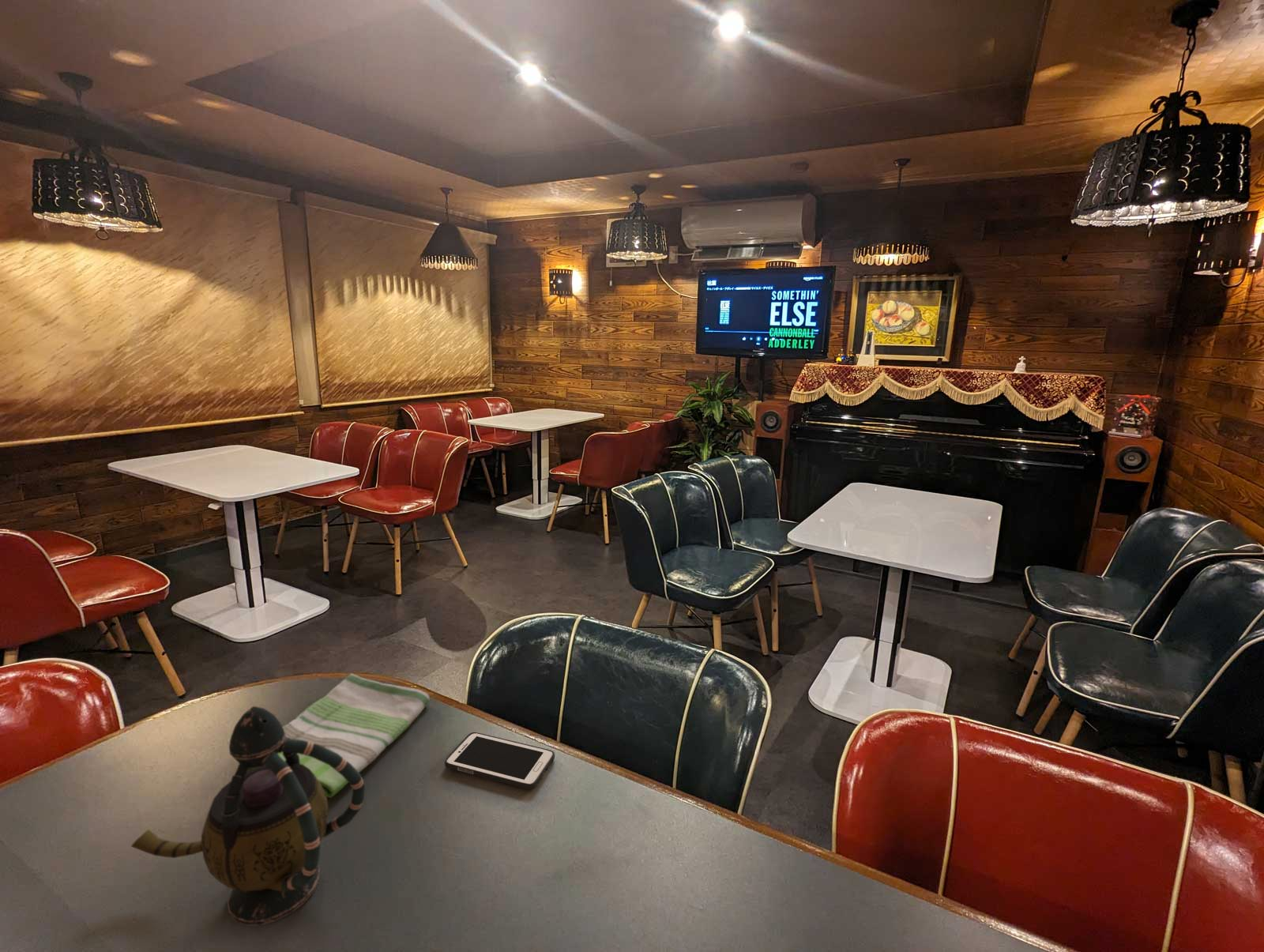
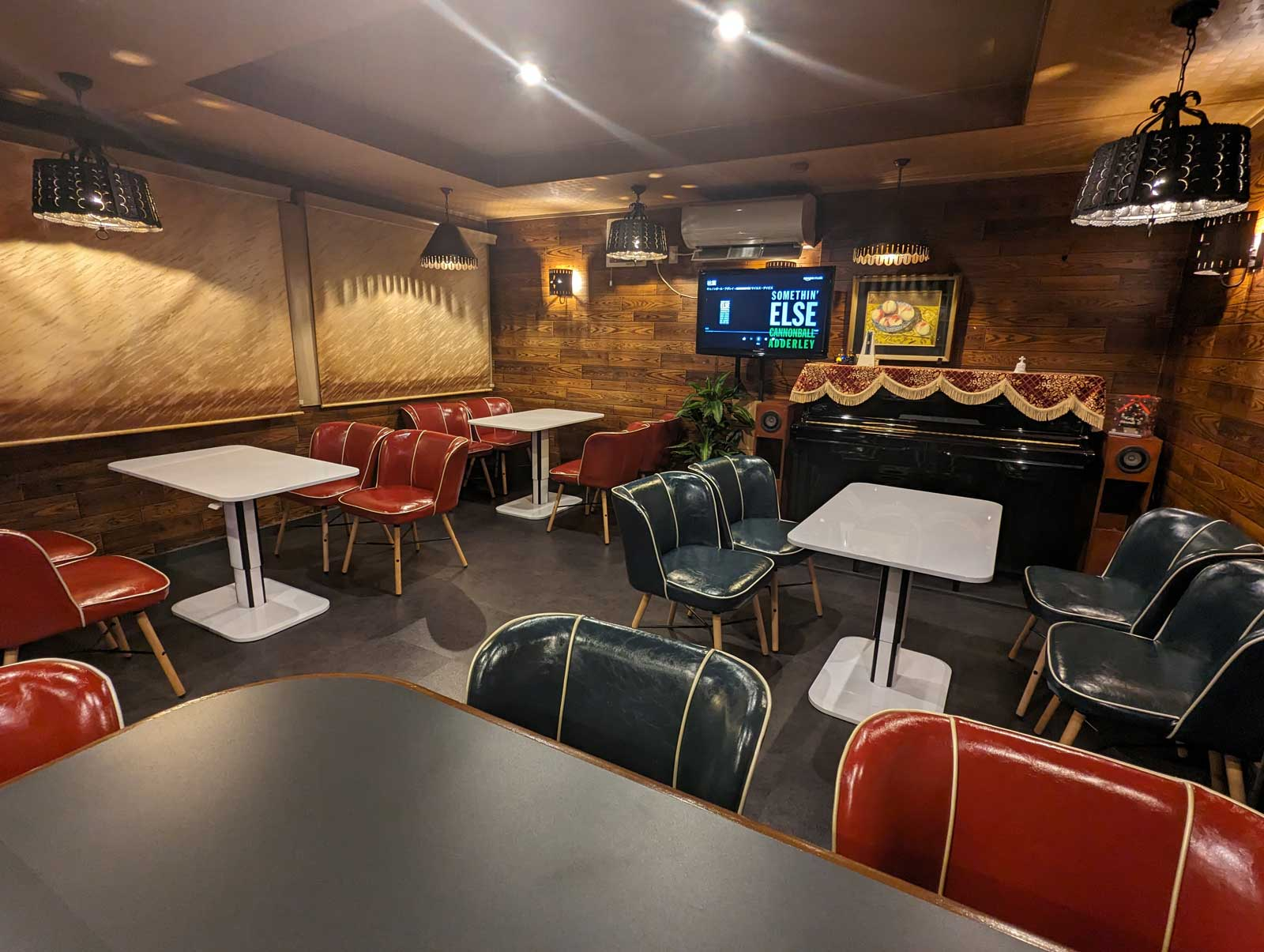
- teapot [130,706,366,927]
- cell phone [444,732,555,790]
- dish towel [236,673,431,799]
